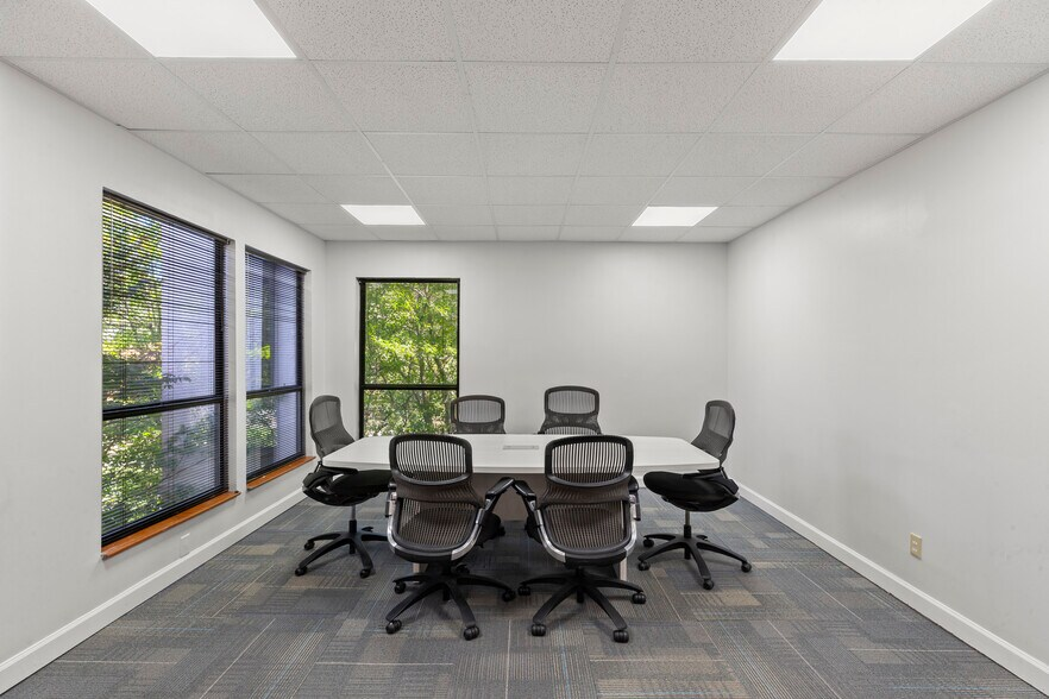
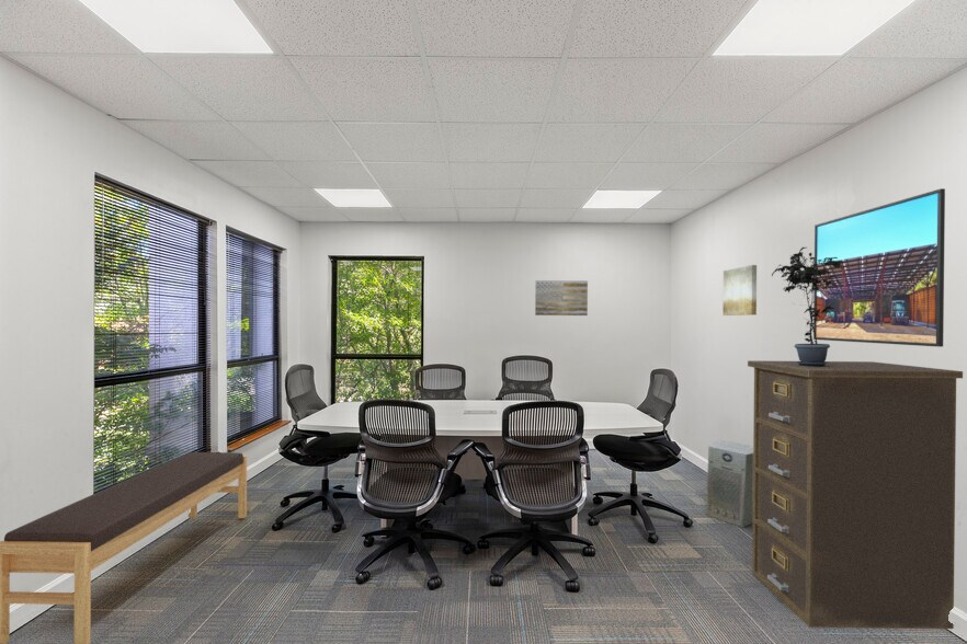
+ filing cabinet [747,359,964,630]
+ fan [705,440,753,529]
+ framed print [812,187,946,348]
+ wall art [534,279,589,317]
+ potted plant [771,246,844,366]
+ bench [0,451,248,644]
+ wall art [721,264,758,317]
